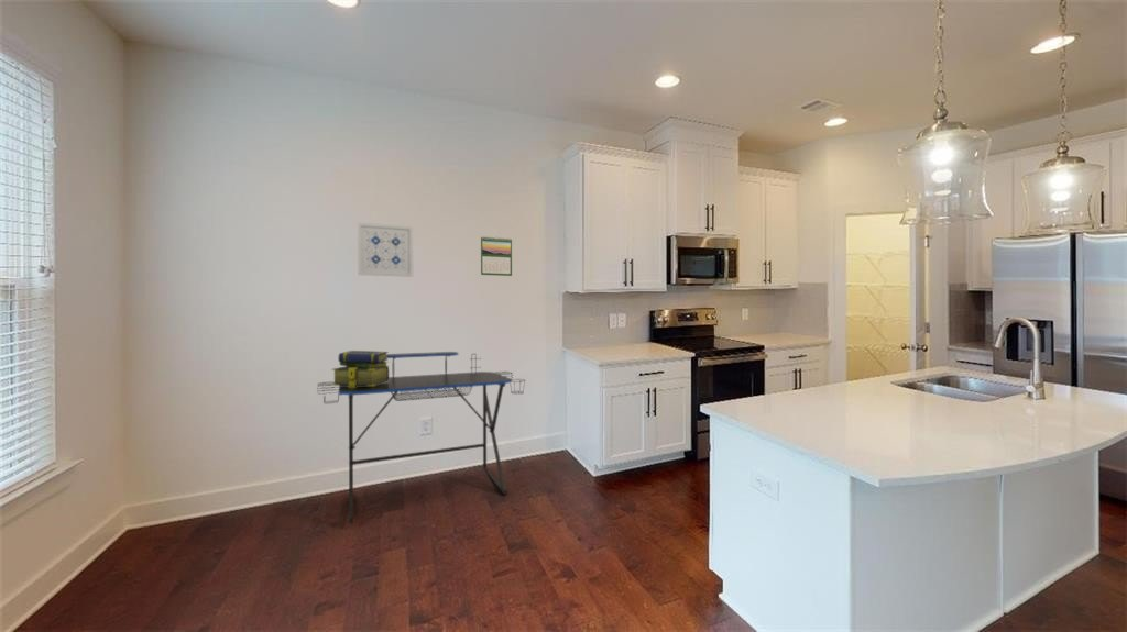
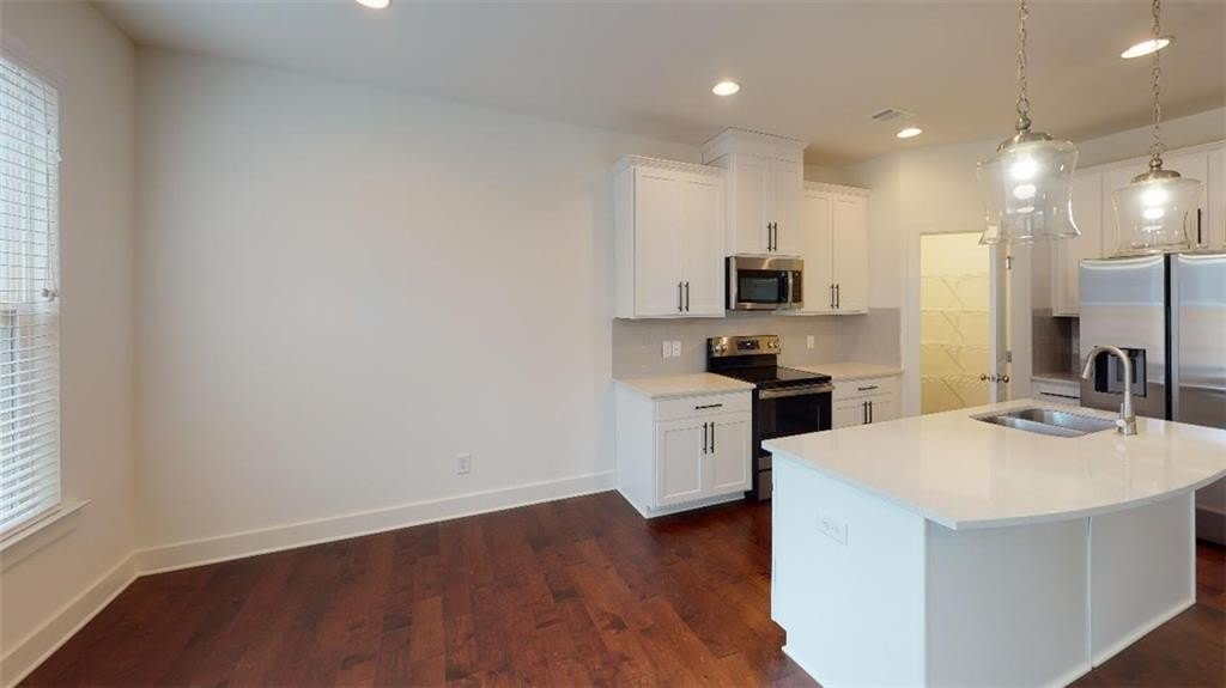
- stack of books [331,350,390,387]
- wall art [357,221,414,278]
- desk [316,351,526,525]
- calendar [480,235,513,277]
